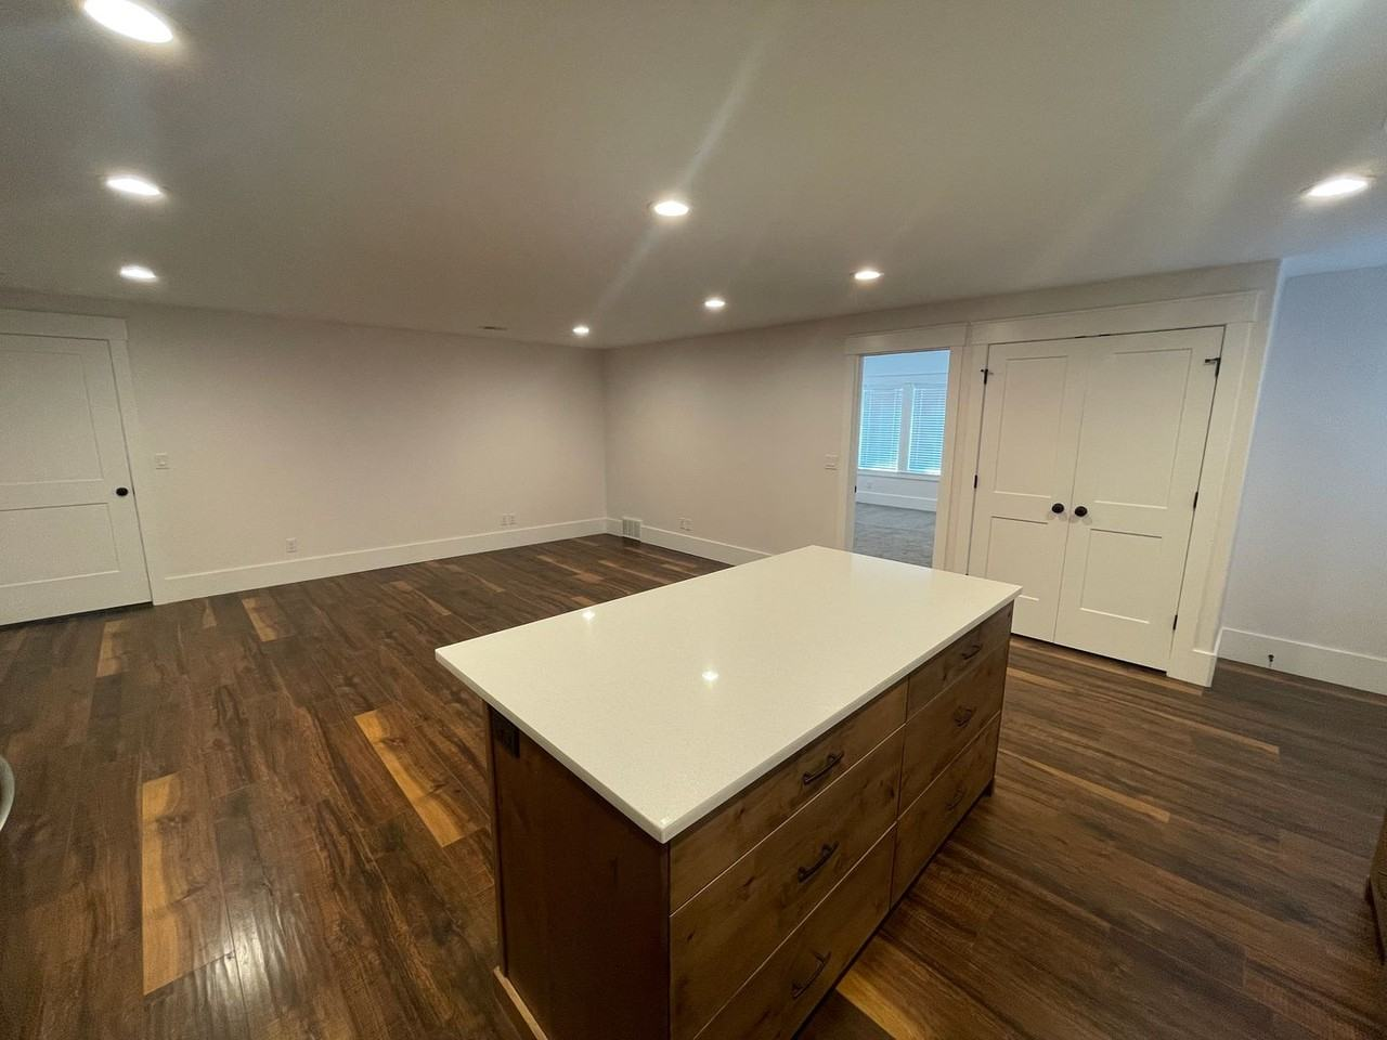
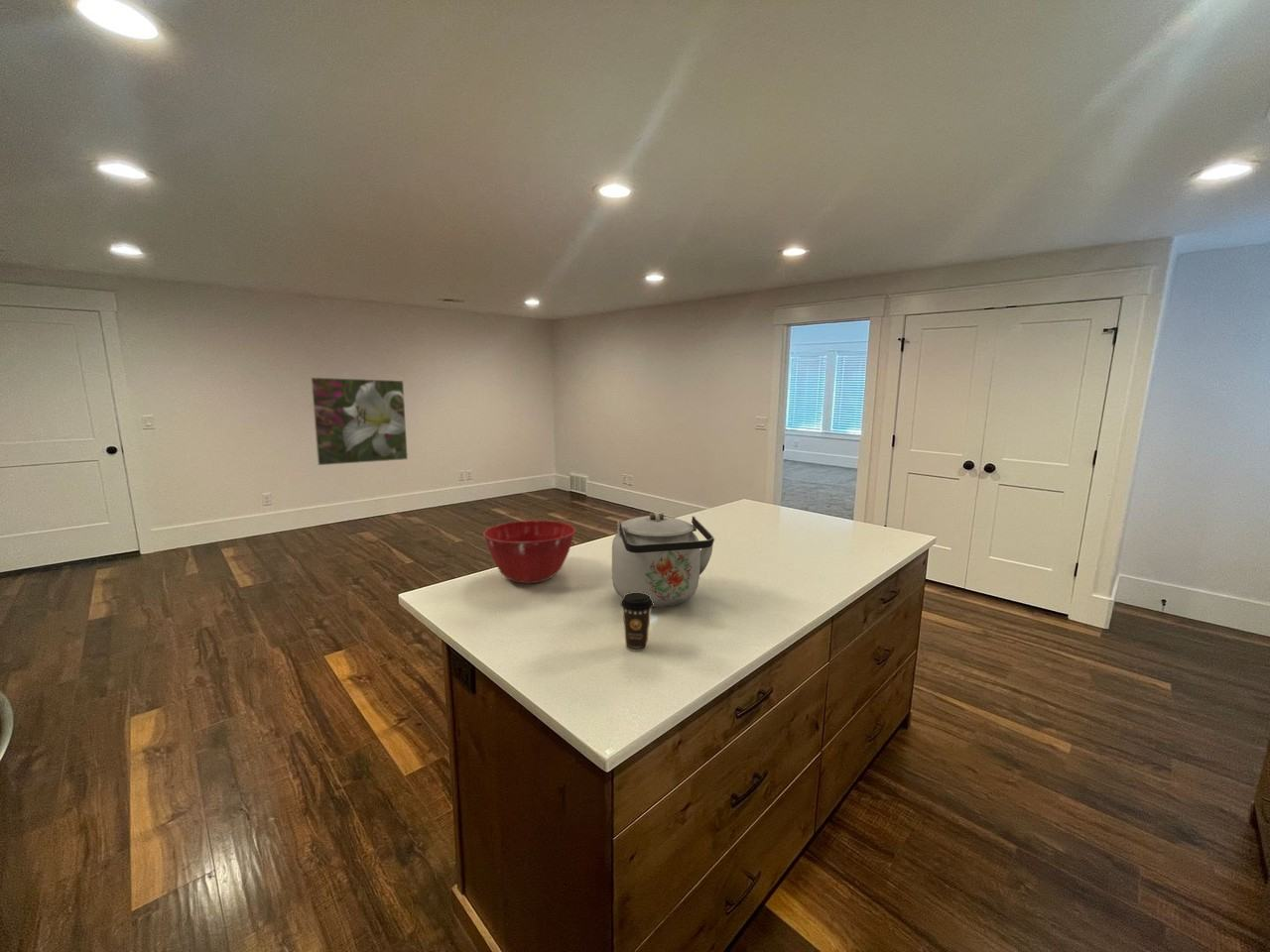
+ mixing bowl [482,520,576,584]
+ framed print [310,377,409,466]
+ kettle [611,511,716,608]
+ coffee cup [619,592,654,653]
